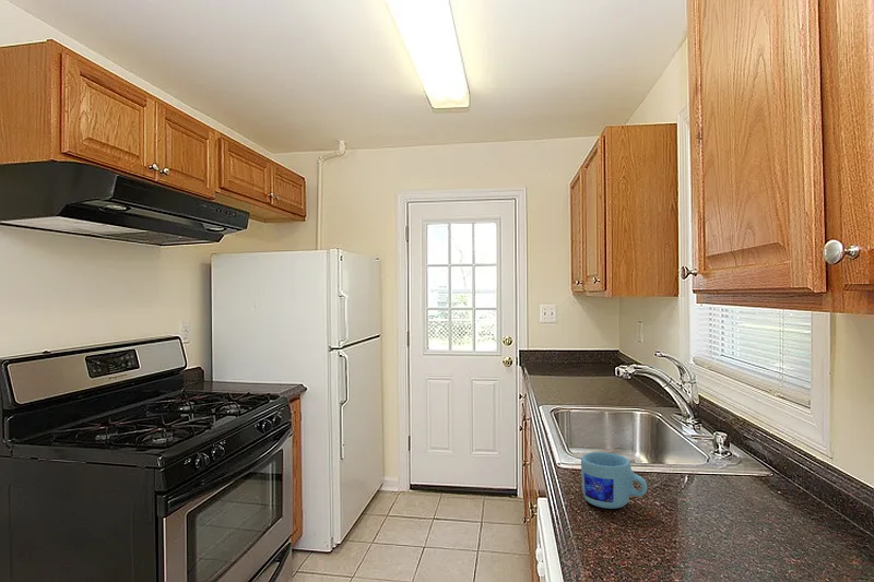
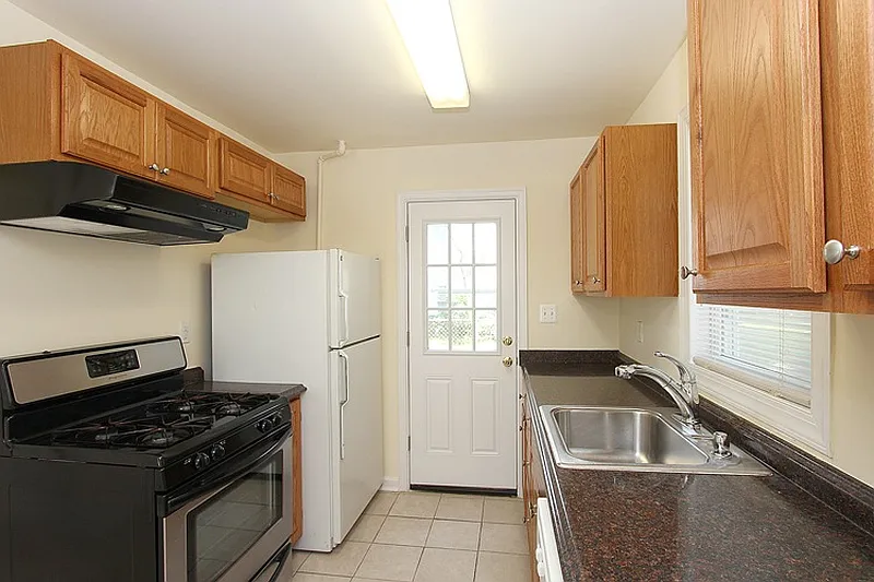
- mug [580,451,648,510]
